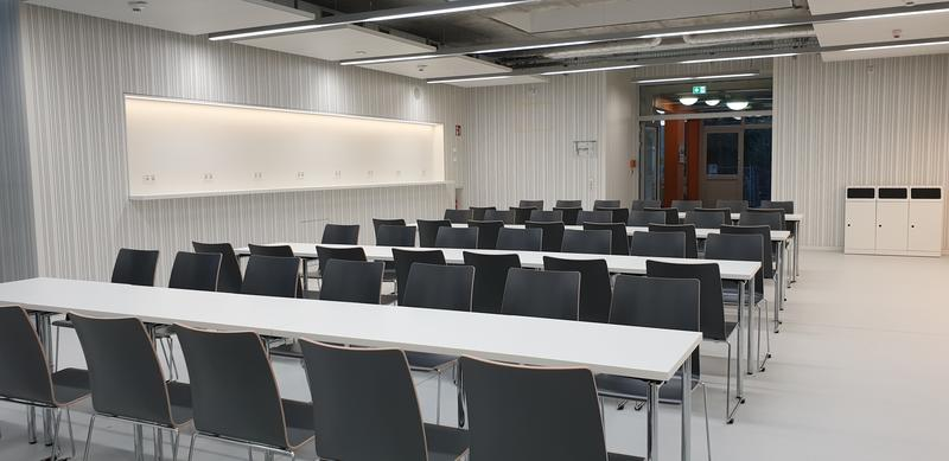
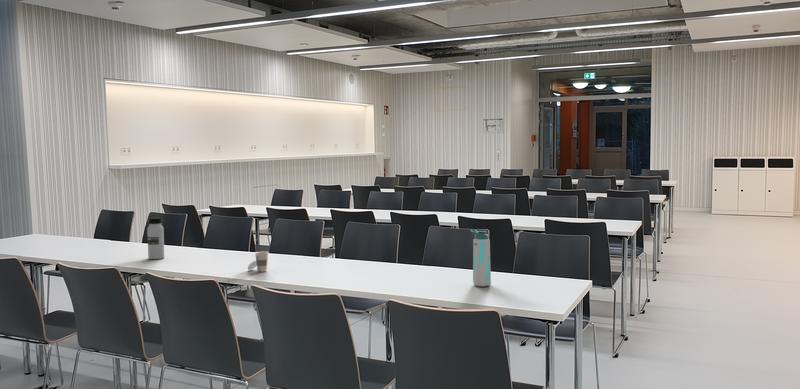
+ water bottle [470,229,492,288]
+ water bottle [146,217,165,260]
+ cup [247,251,270,273]
